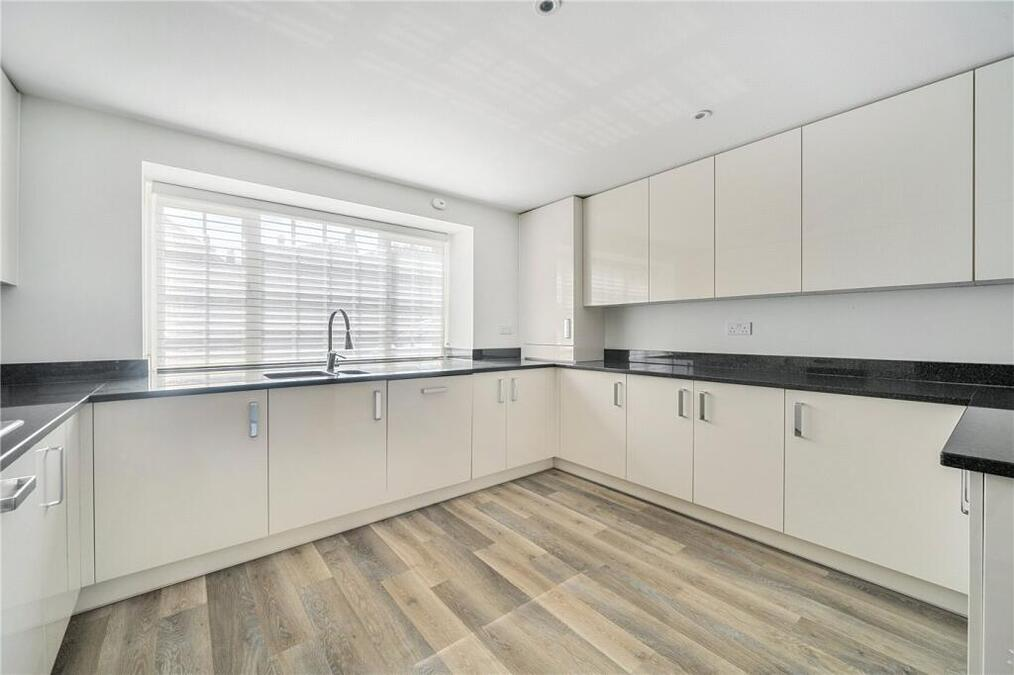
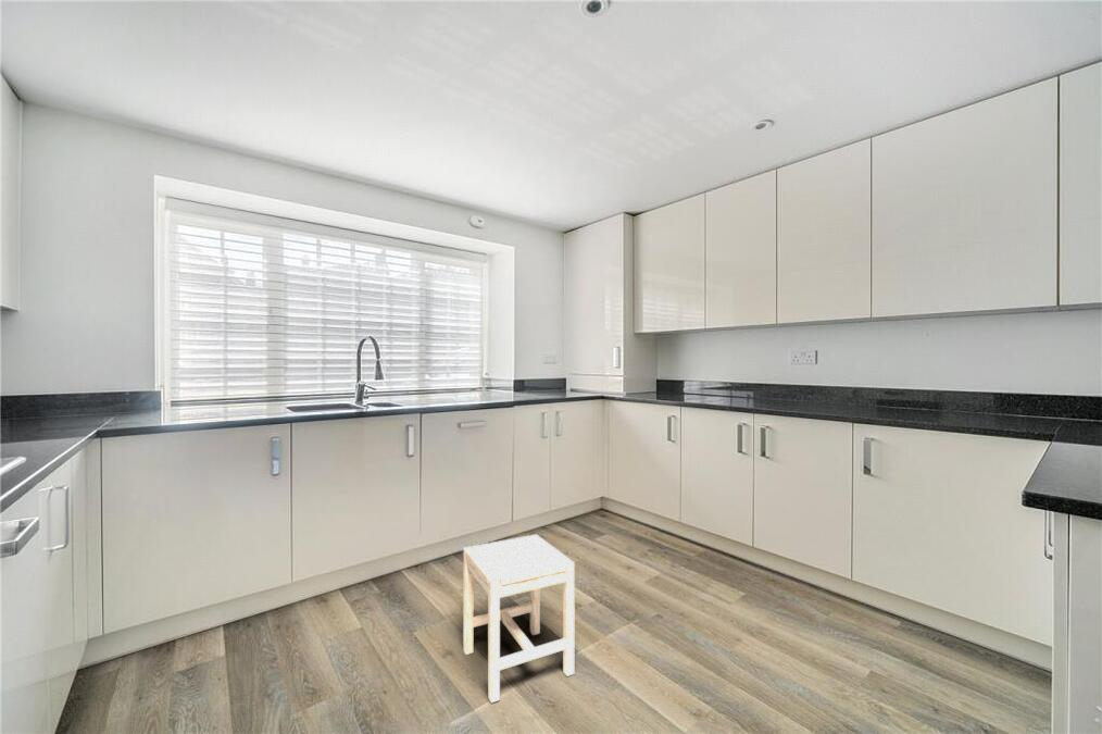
+ stool [462,533,576,704]
